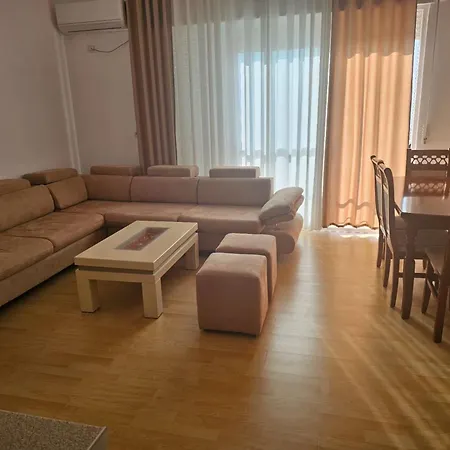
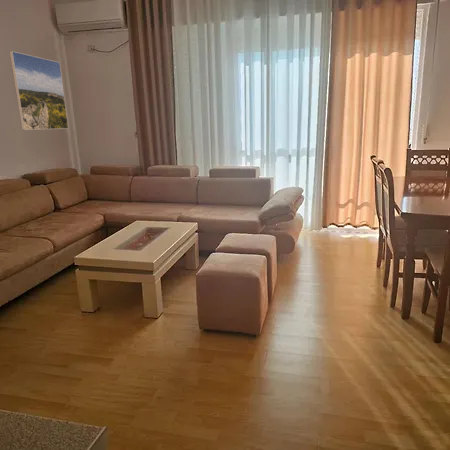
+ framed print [9,50,69,131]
